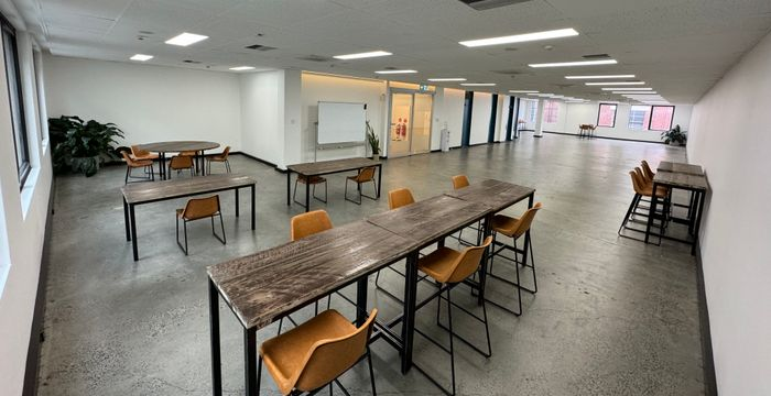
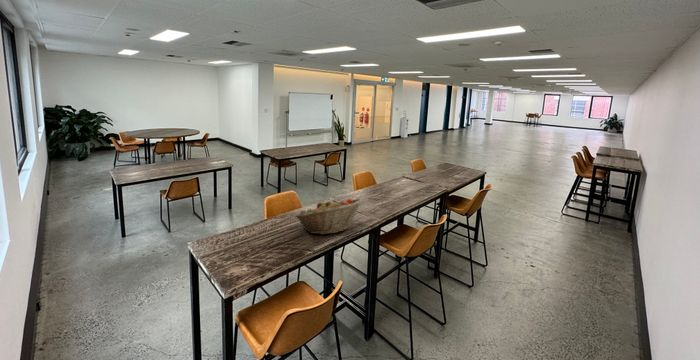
+ fruit basket [294,197,364,235]
